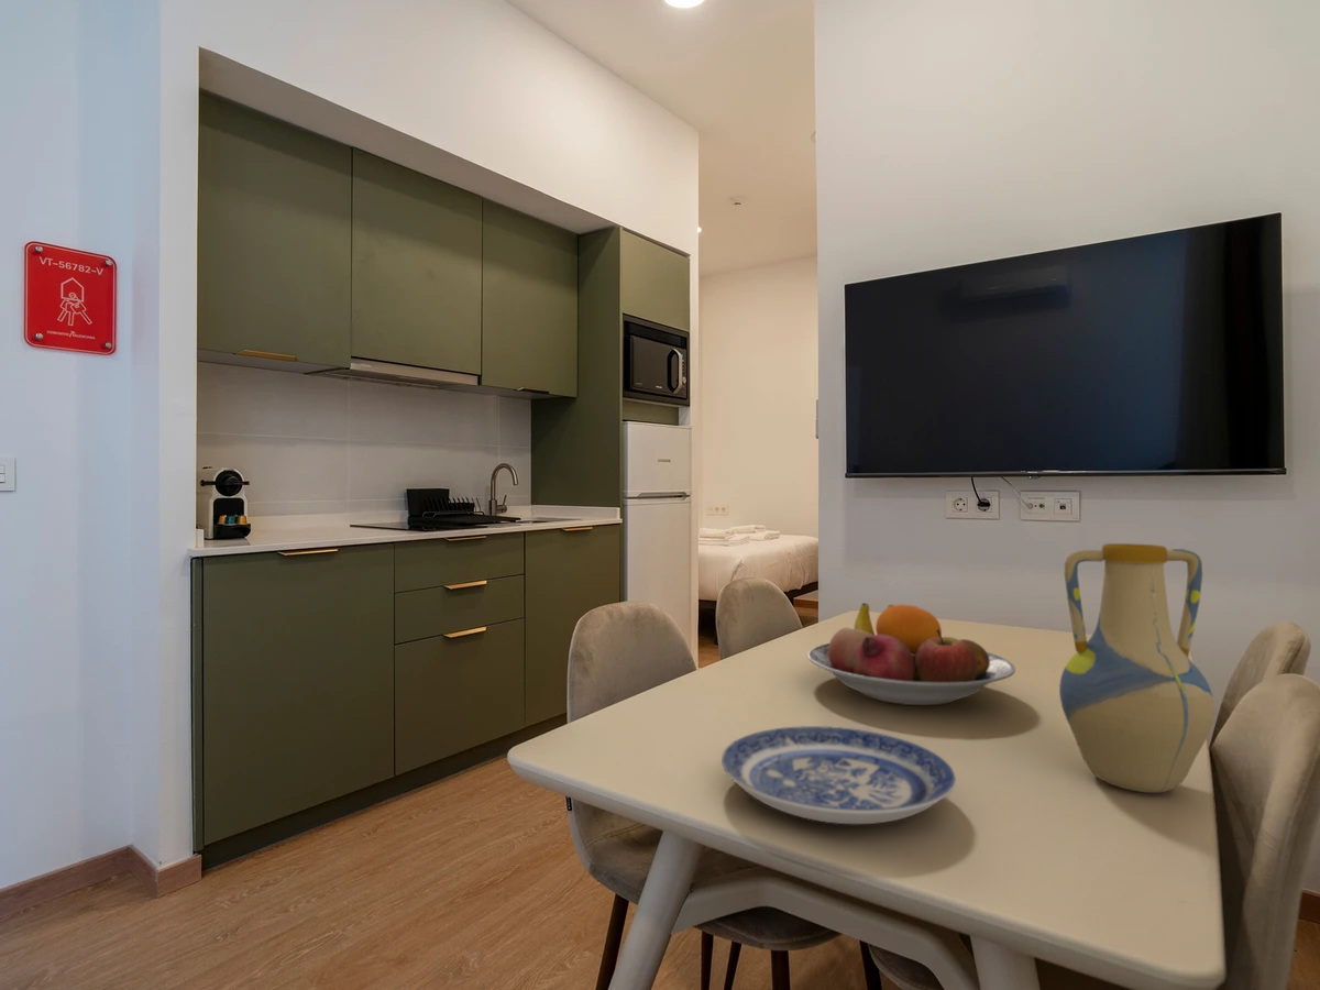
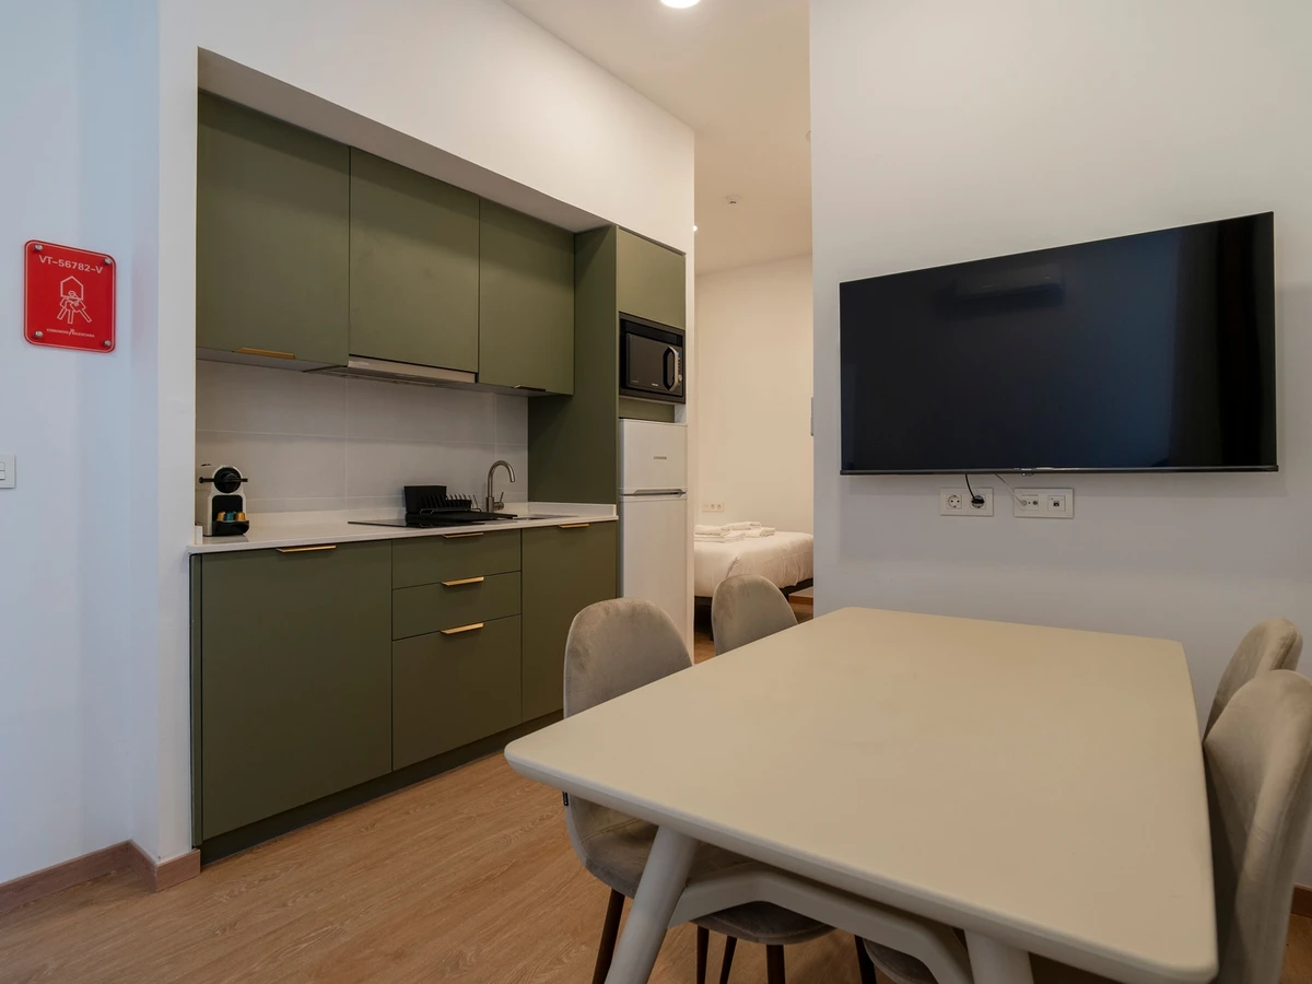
- vase [1058,542,1216,793]
- plate [721,725,957,825]
- fruit bowl [806,602,1016,706]
